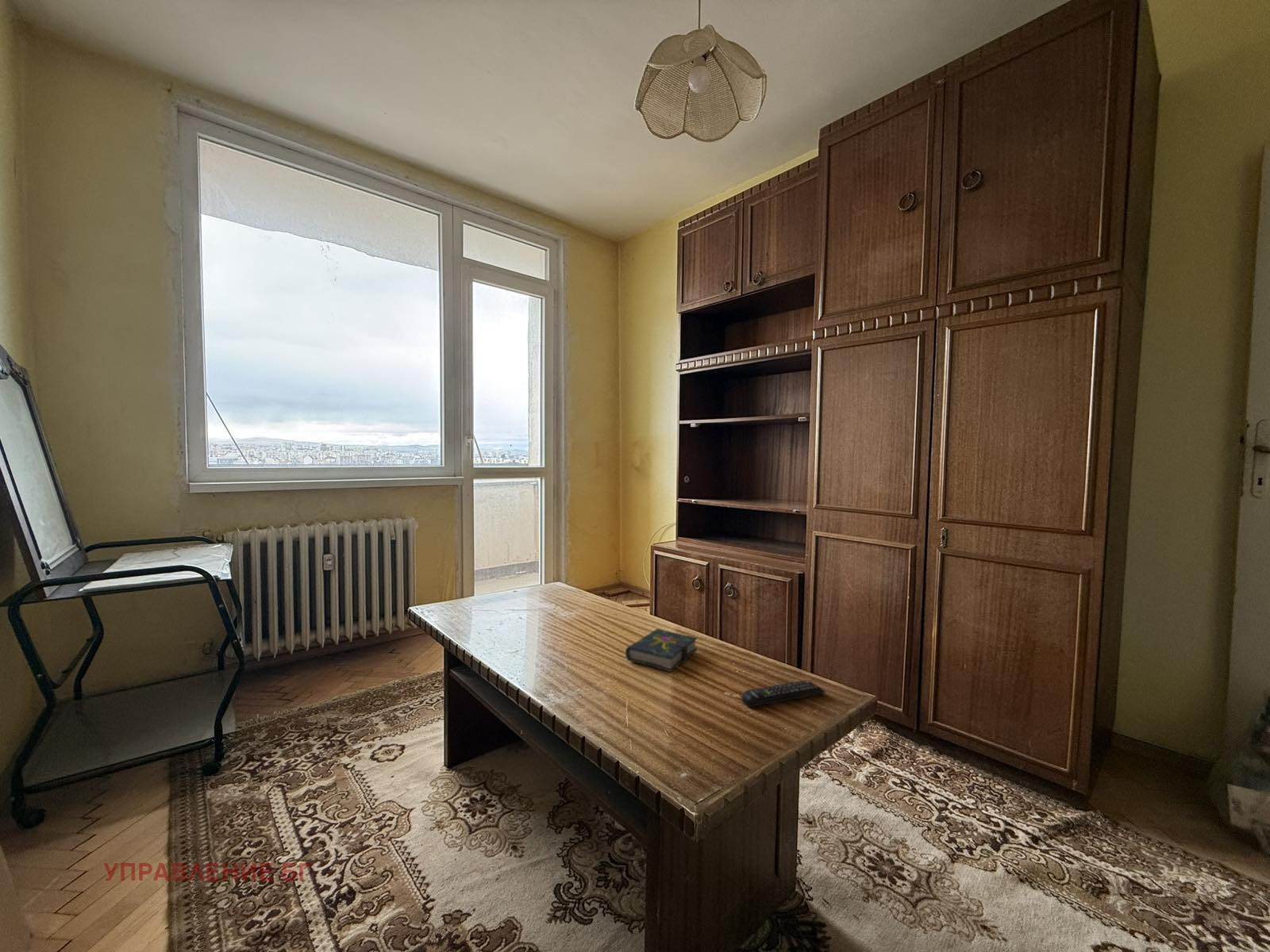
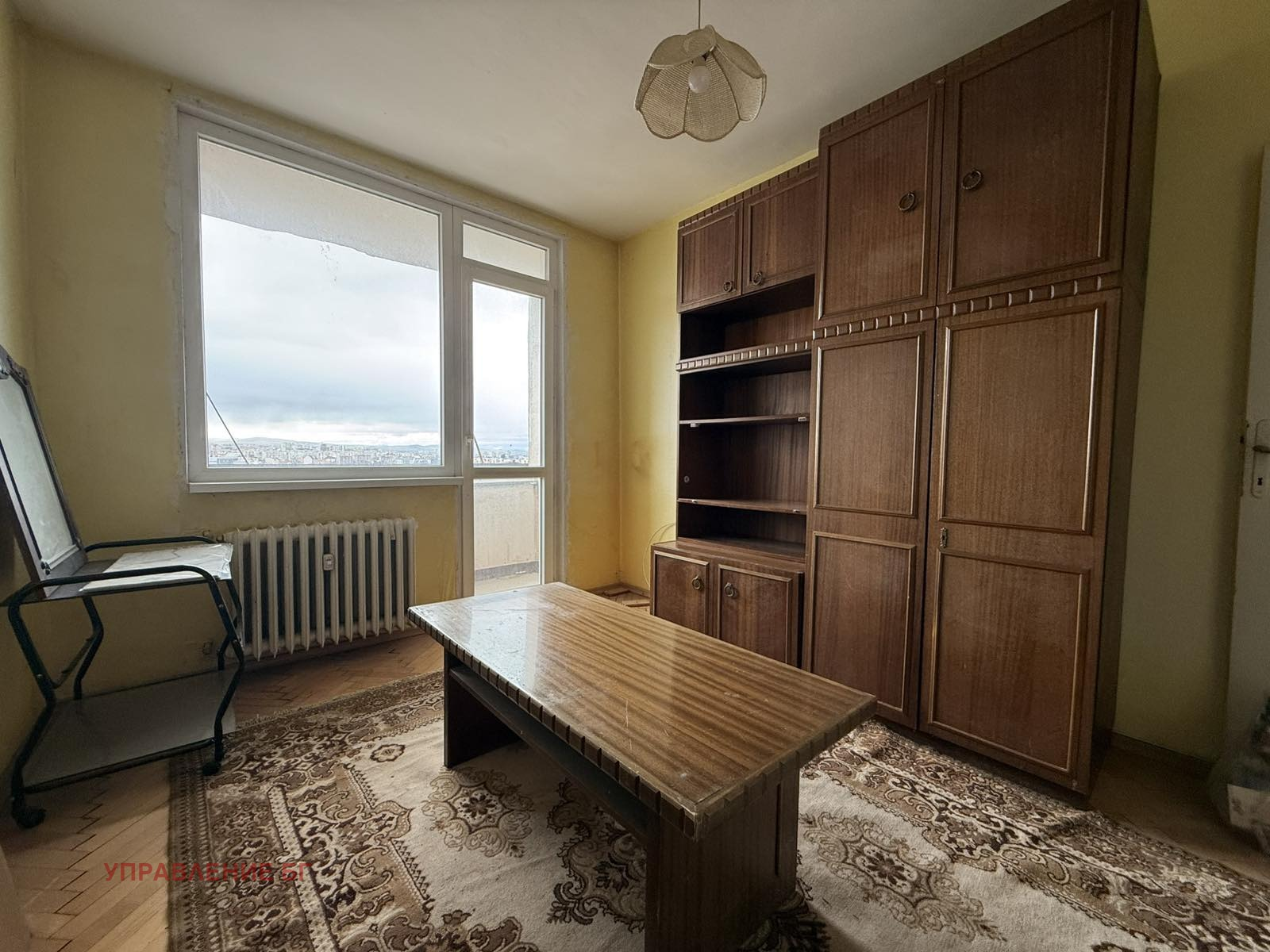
- remote control [741,679,825,708]
- book [625,628,698,673]
